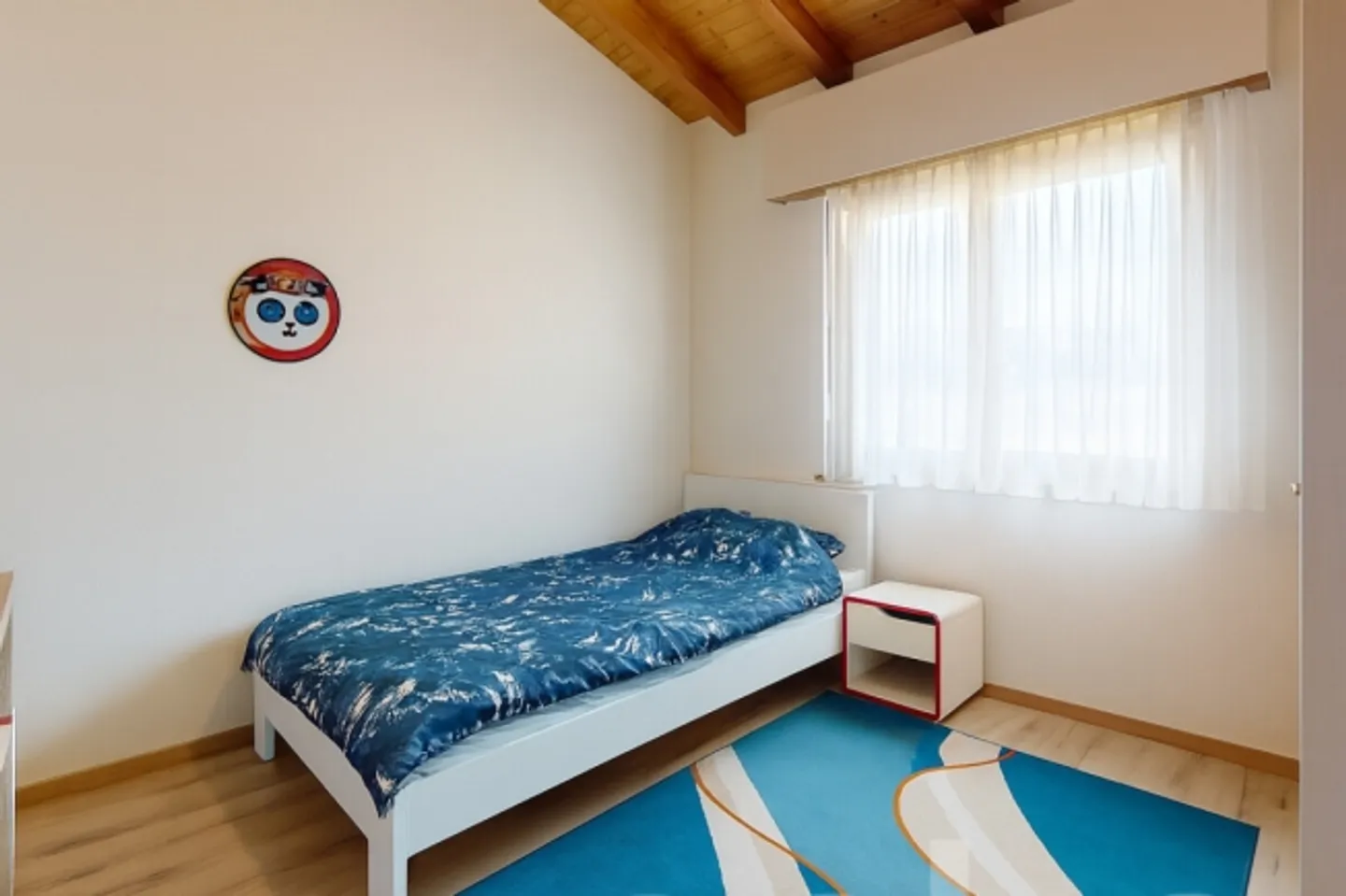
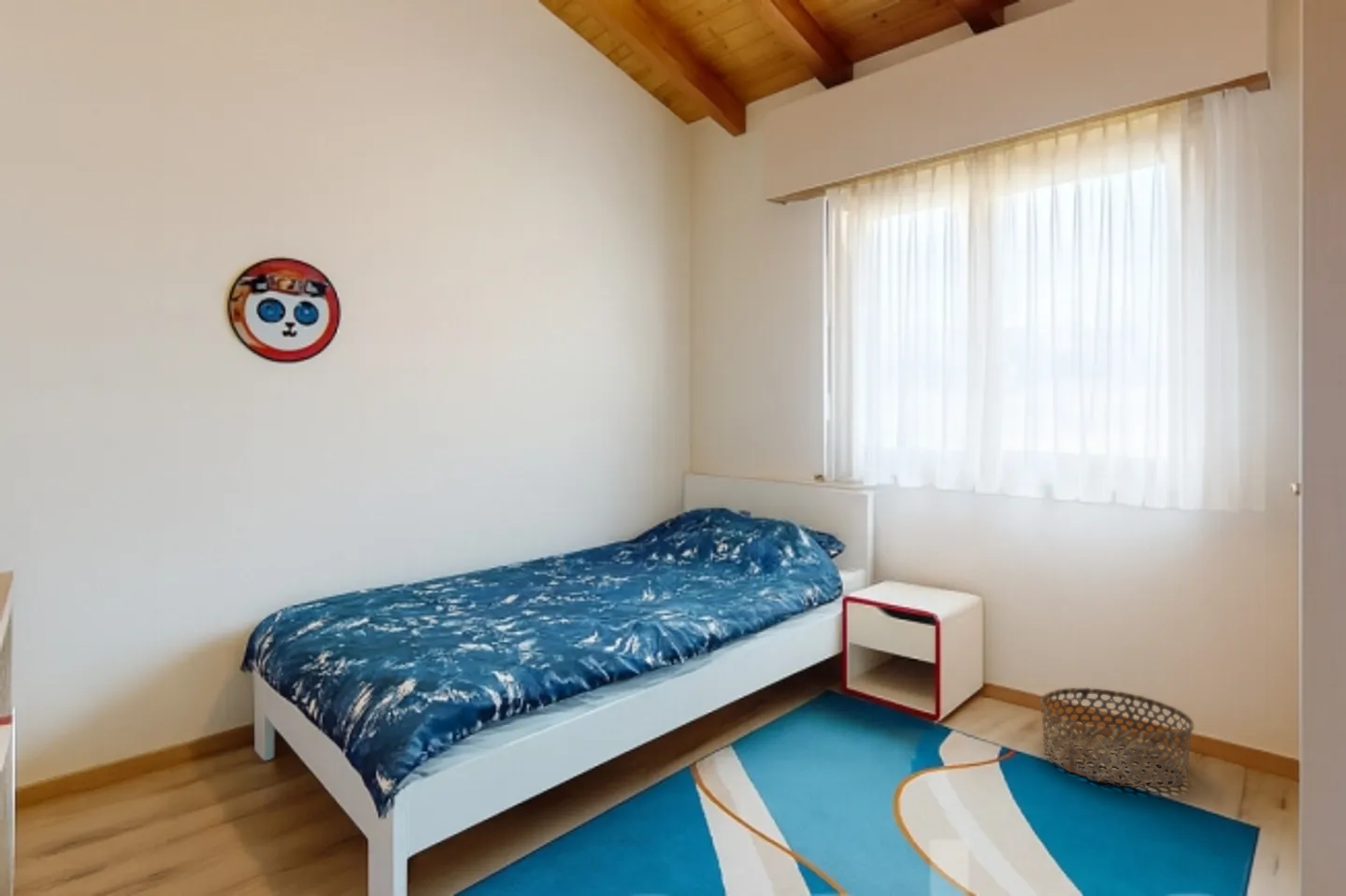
+ basket [1039,687,1195,789]
